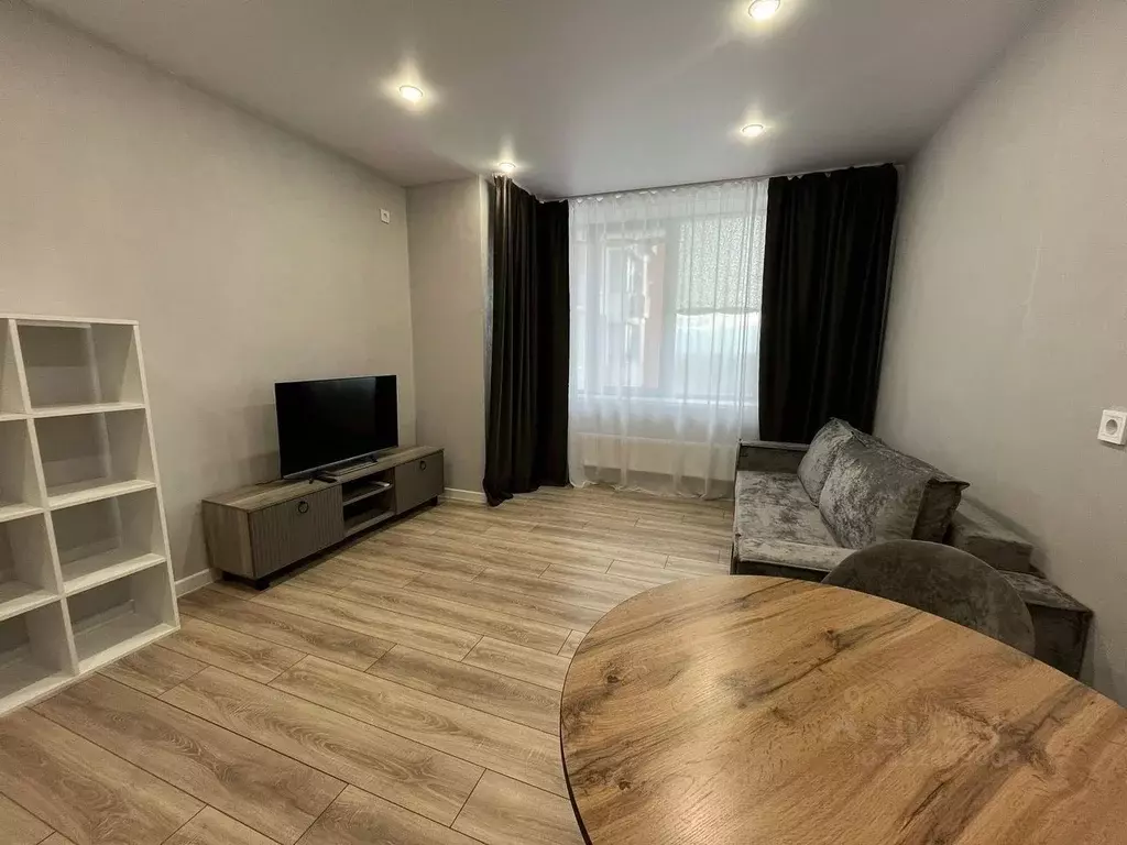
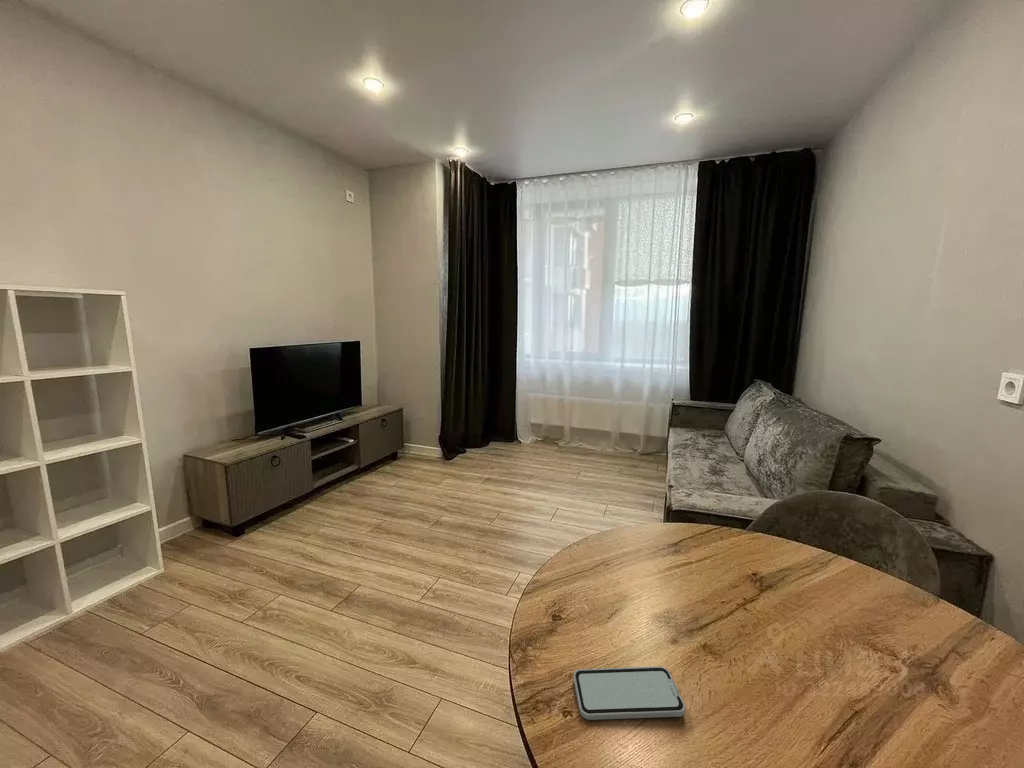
+ smartphone [573,665,686,721]
